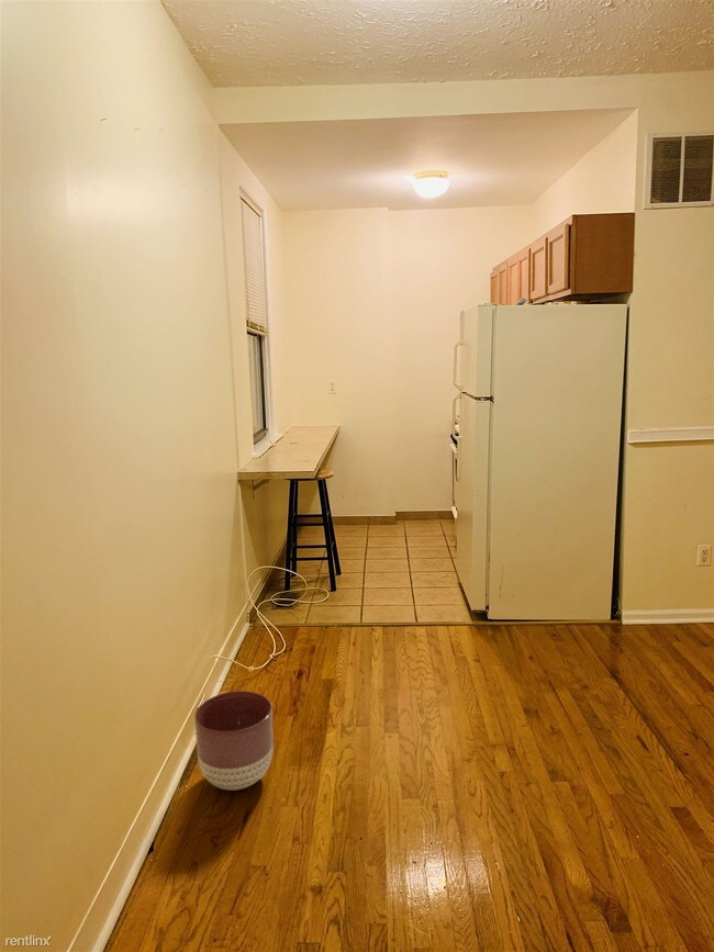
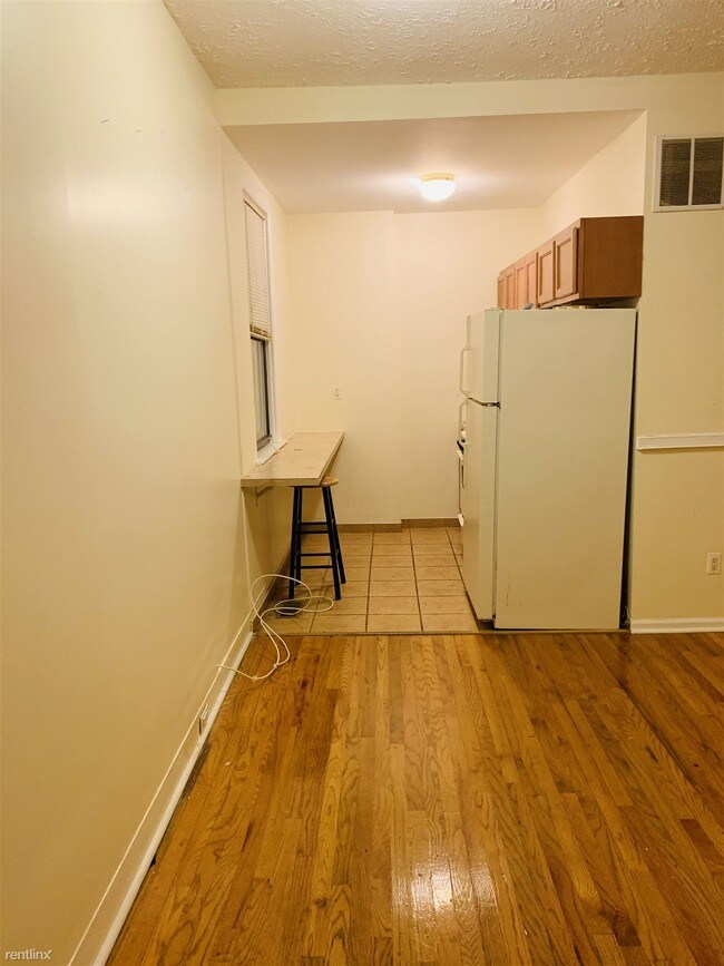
- planter [193,690,275,792]
